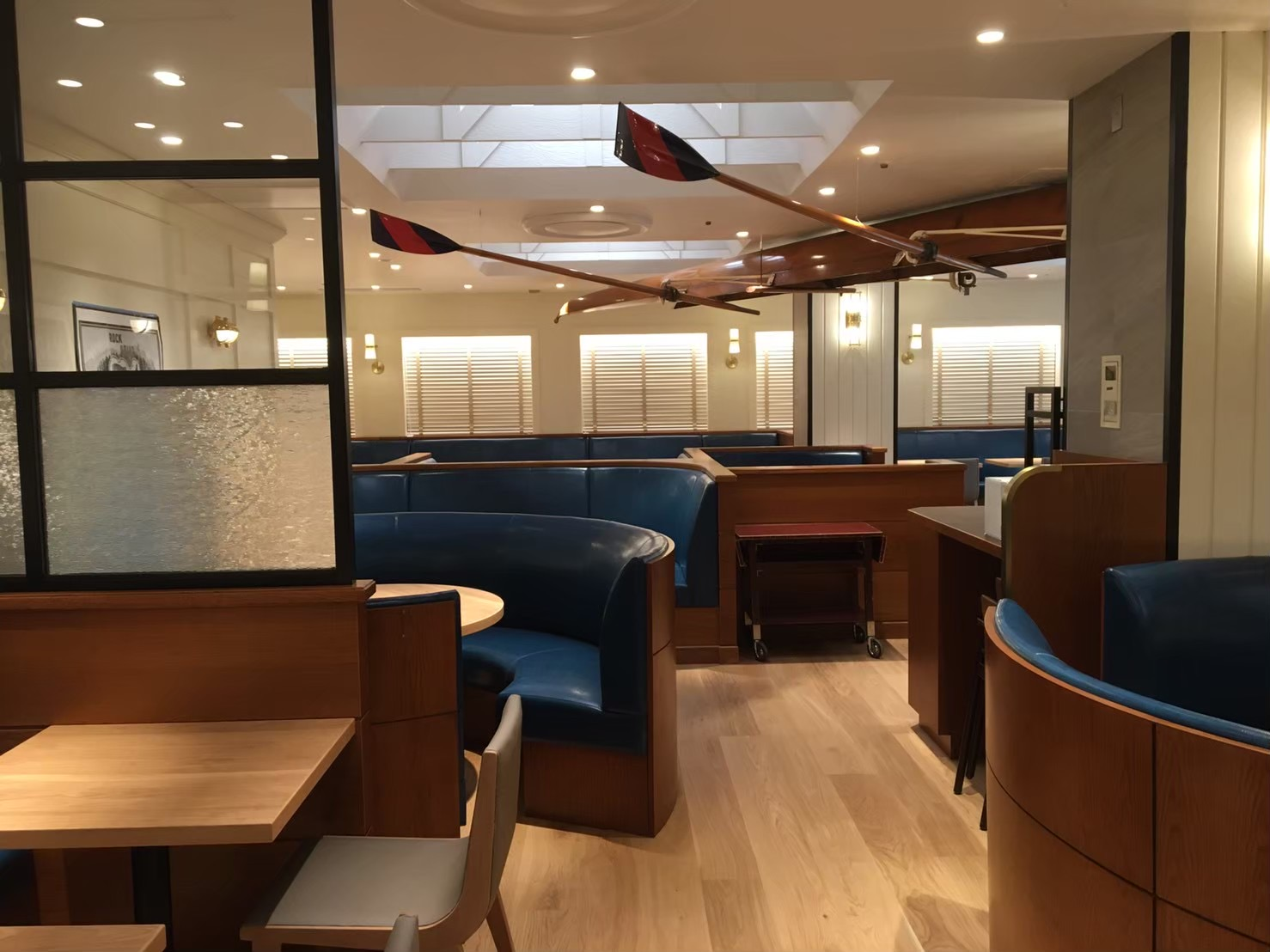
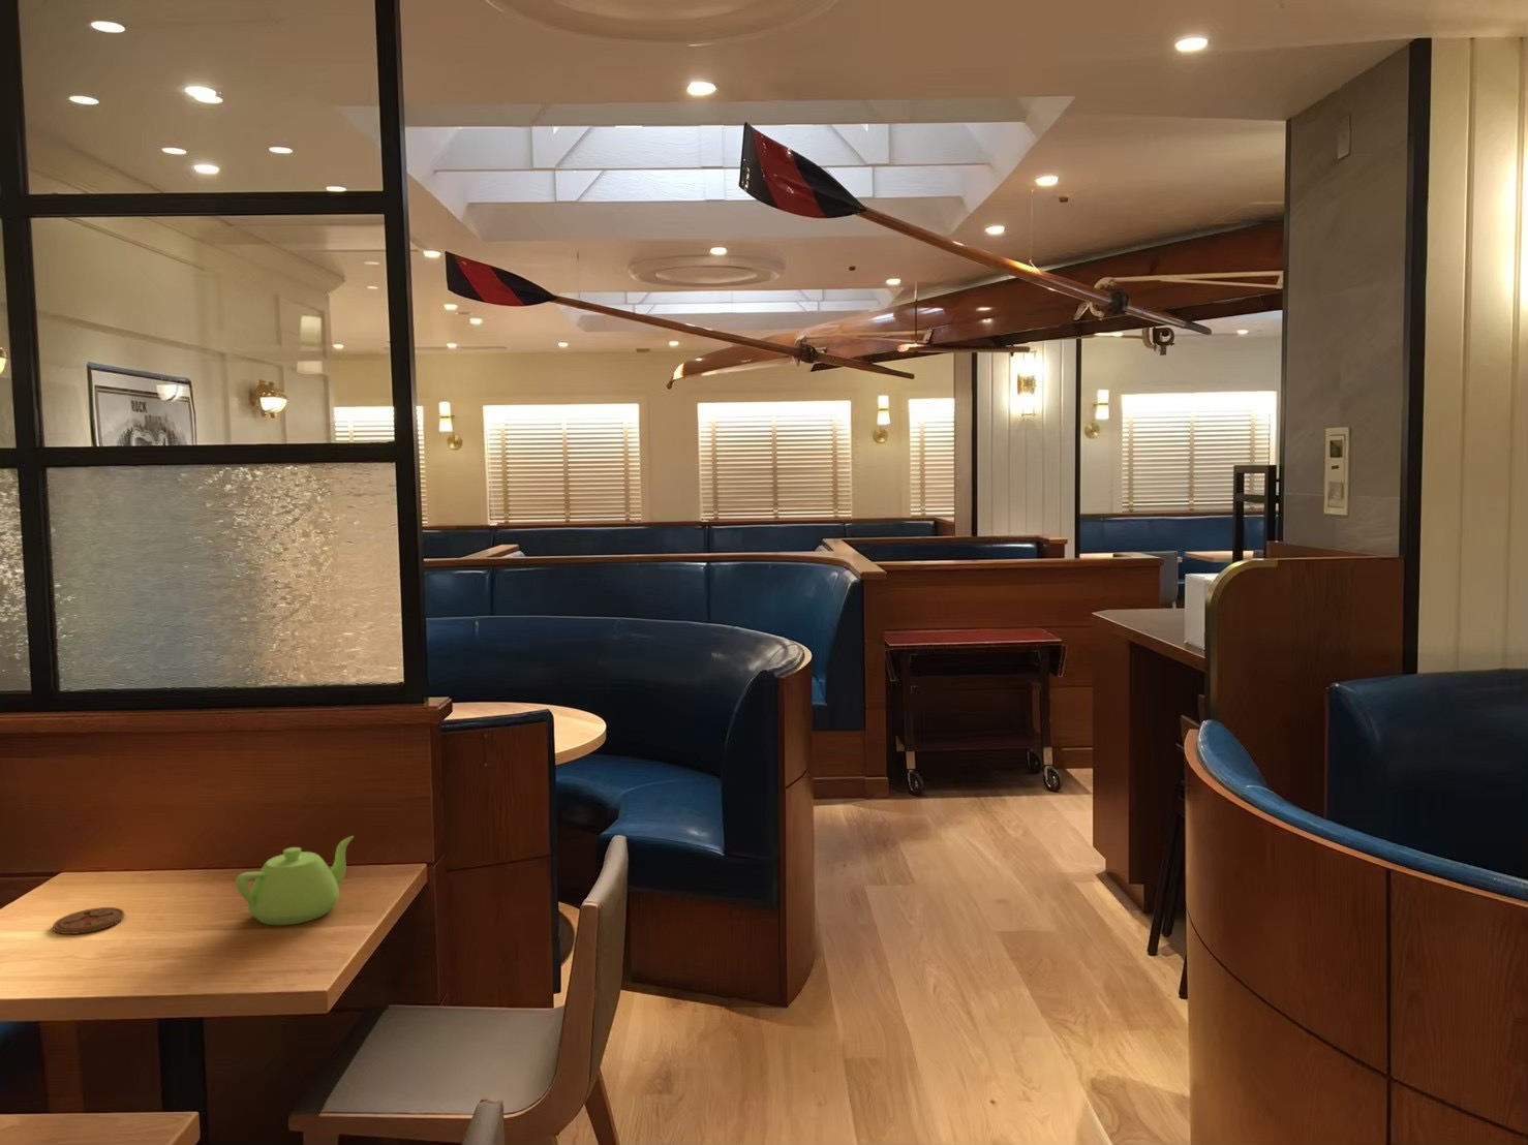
+ coaster [52,907,125,936]
+ teapot [235,835,355,926]
